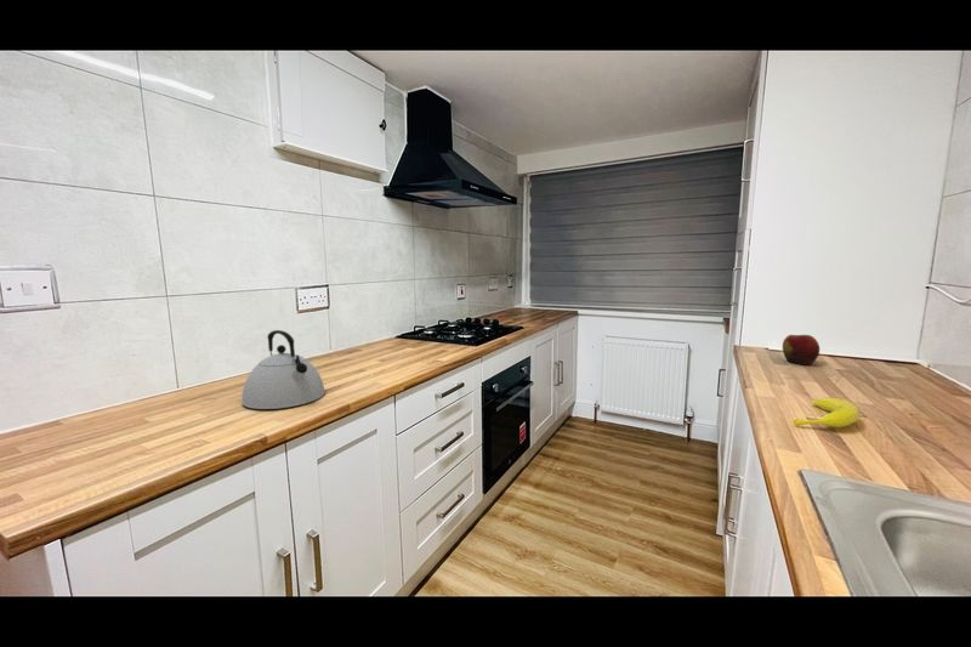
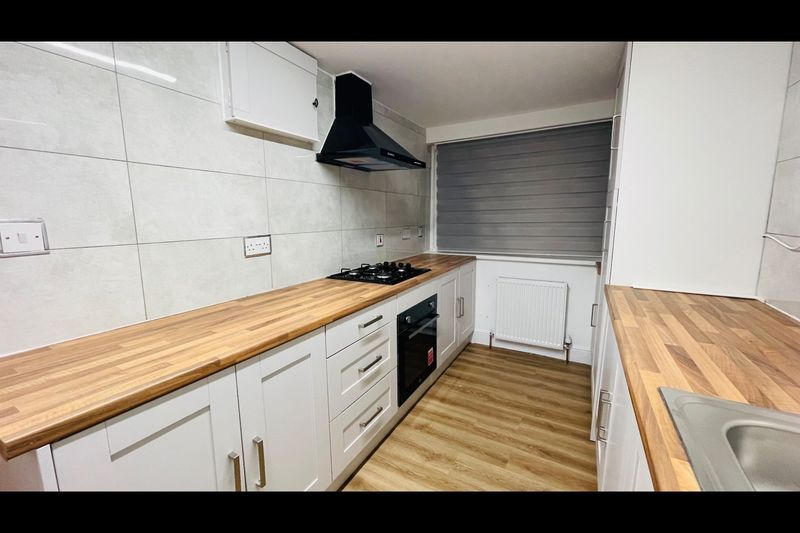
- apple [782,334,820,365]
- kettle [240,329,326,410]
- banana [793,397,861,429]
